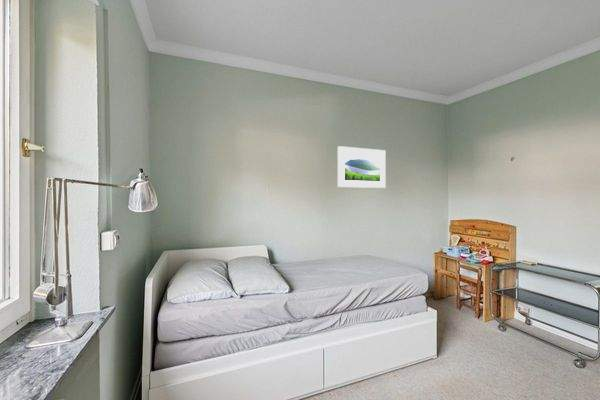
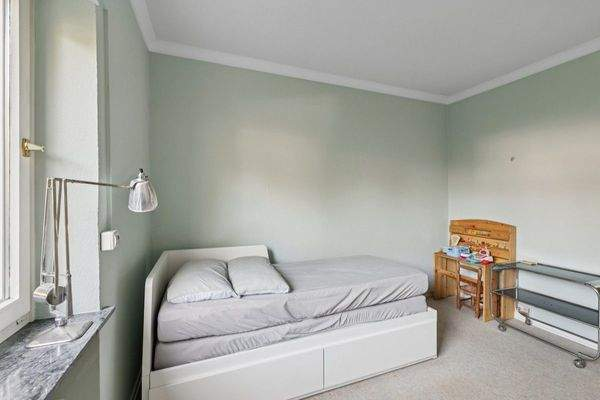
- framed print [337,145,387,189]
